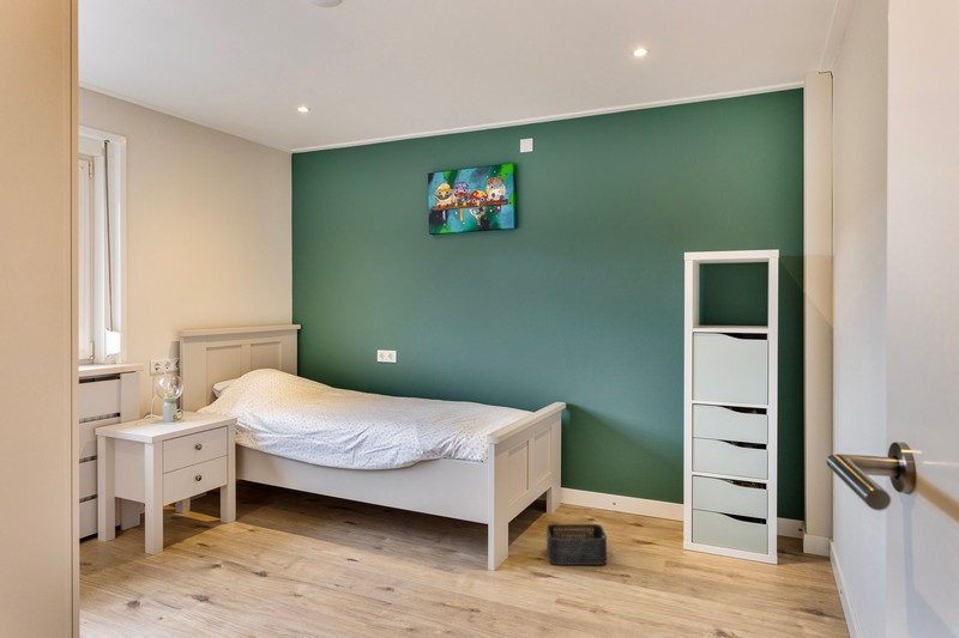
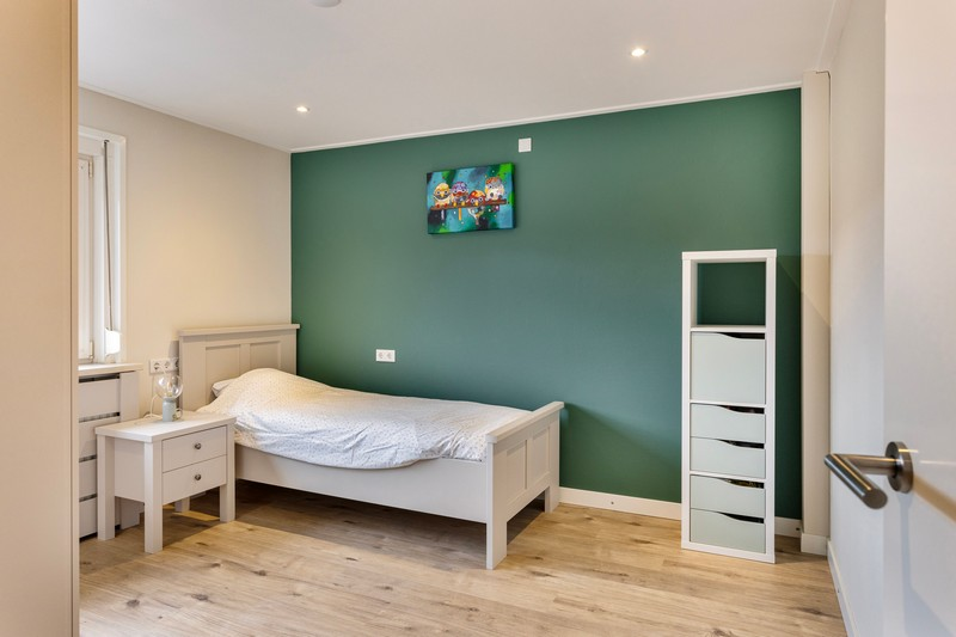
- storage bin [545,523,608,566]
